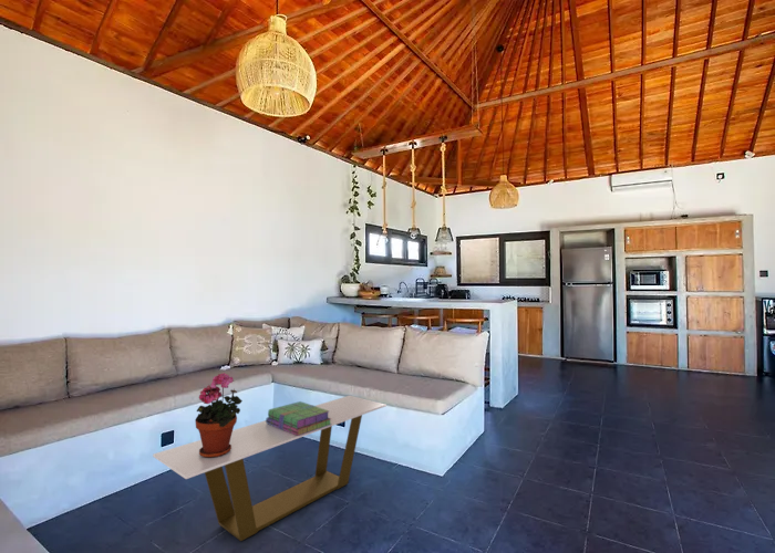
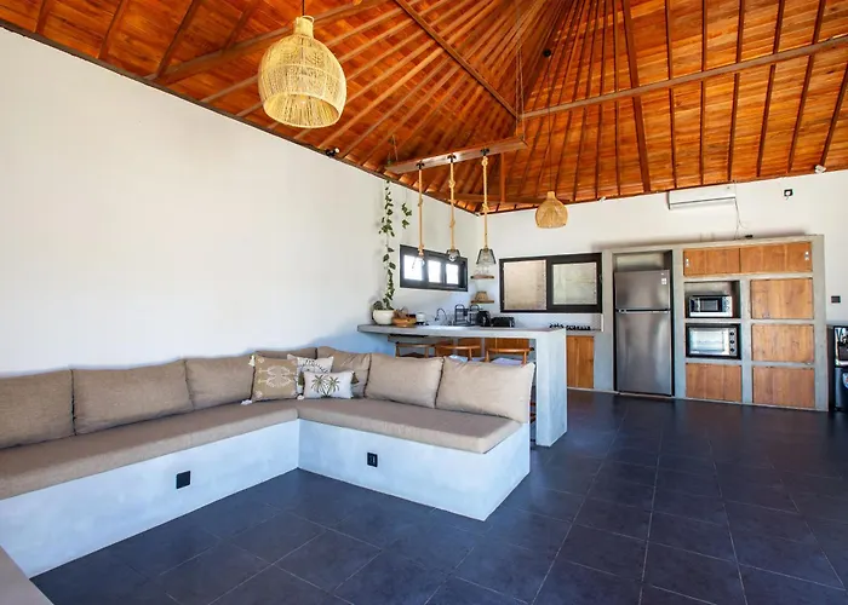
- potted plant [194,372,244,458]
- stack of books [265,400,331,436]
- coffee table [152,395,388,542]
